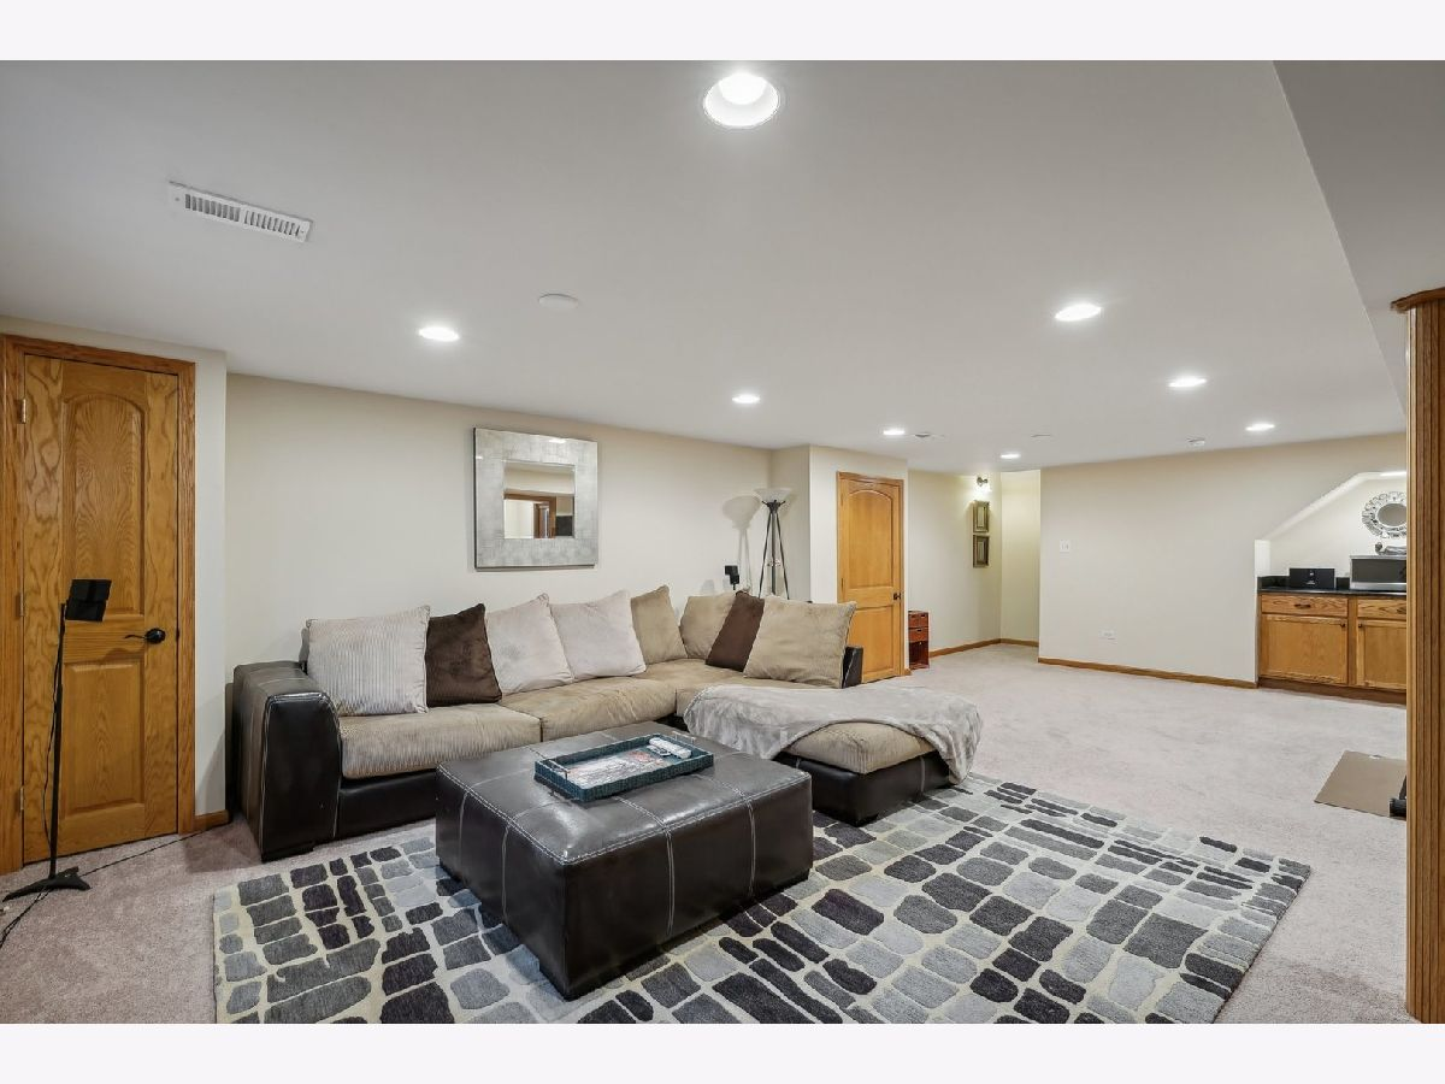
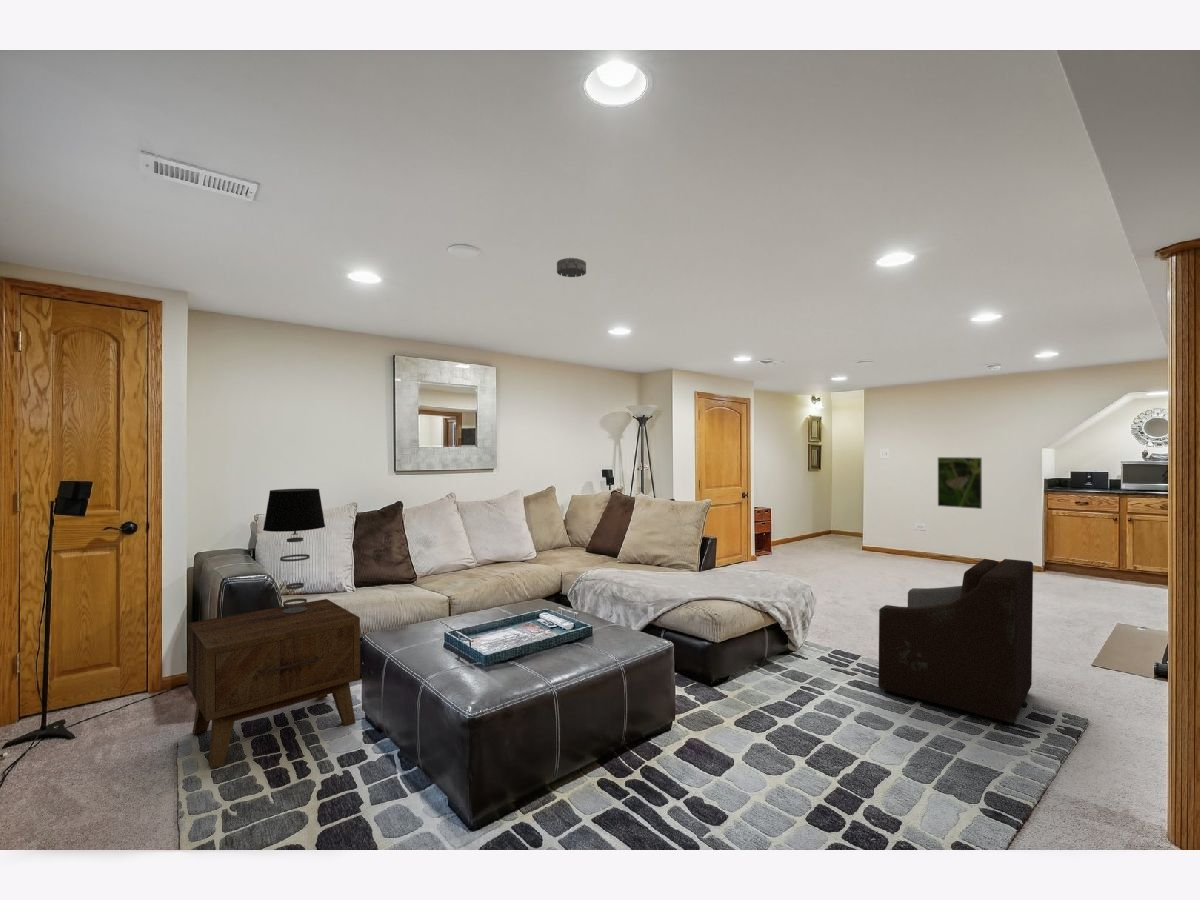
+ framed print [937,456,983,510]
+ side table [187,598,361,770]
+ table lamp [262,488,326,614]
+ armchair [877,558,1034,727]
+ smoke detector [556,257,587,278]
